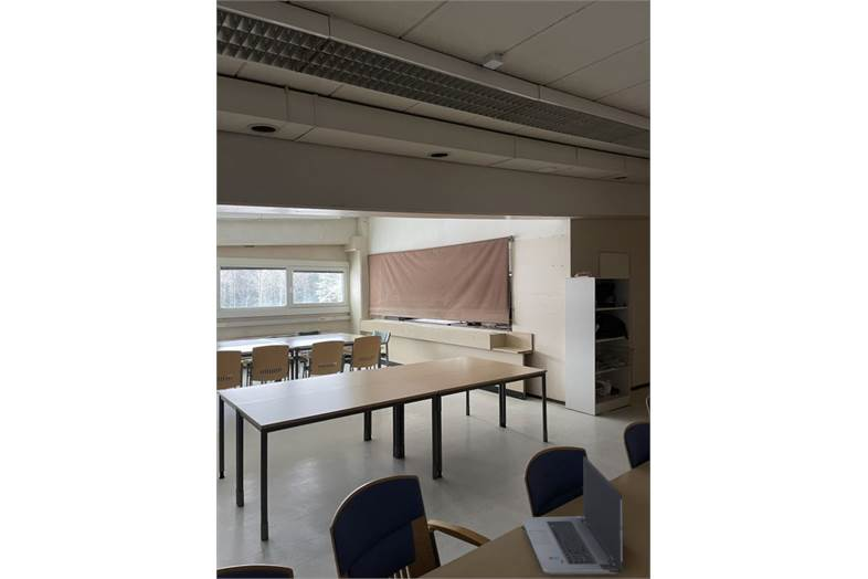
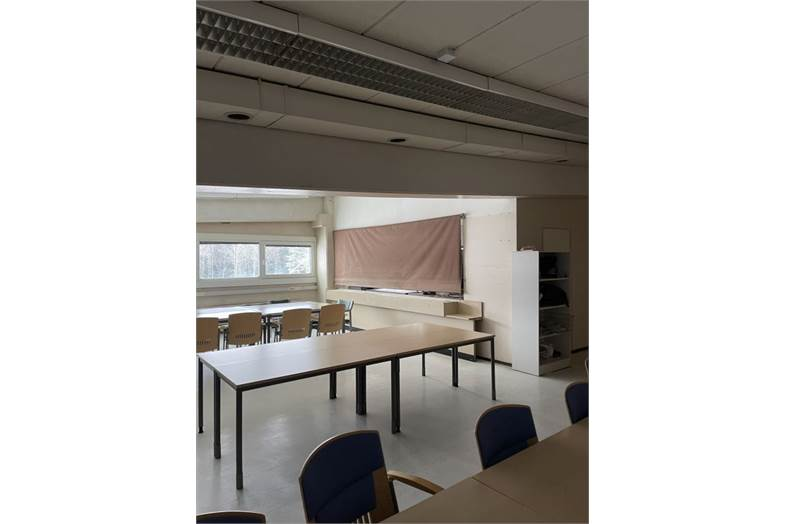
- laptop computer [520,455,624,576]
